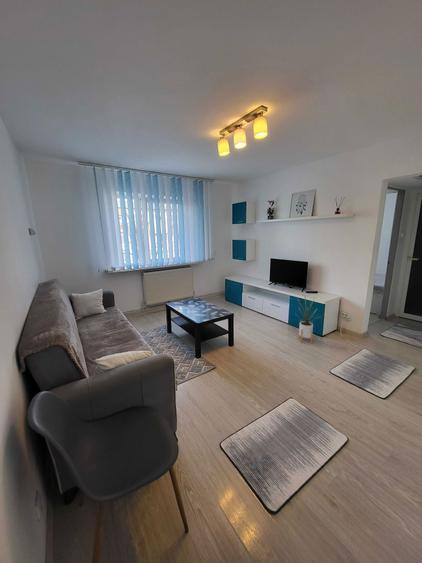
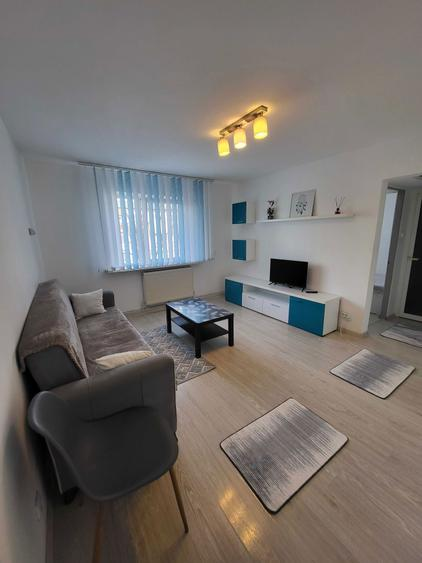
- house plant [294,295,321,345]
